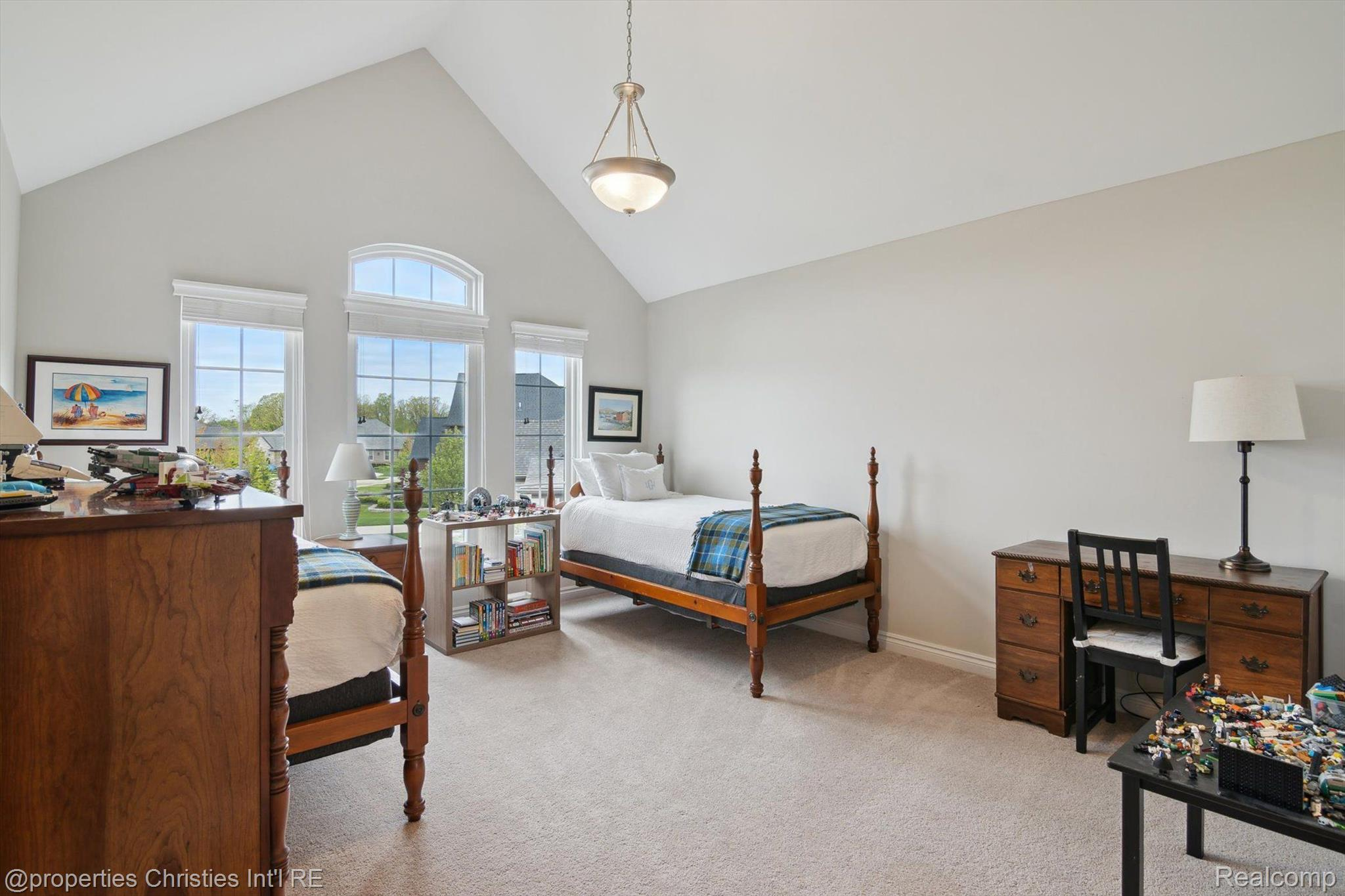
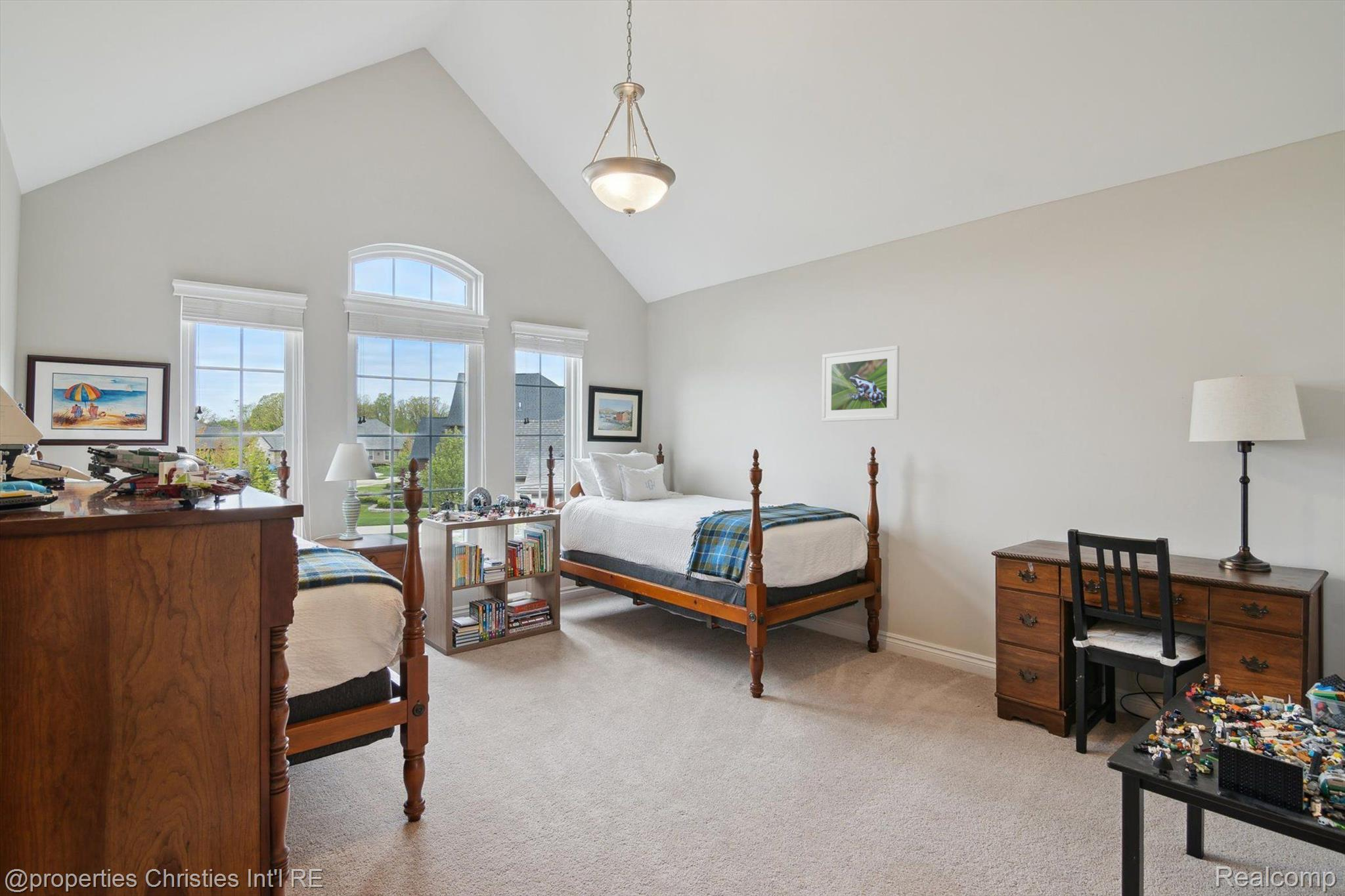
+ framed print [821,345,900,422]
